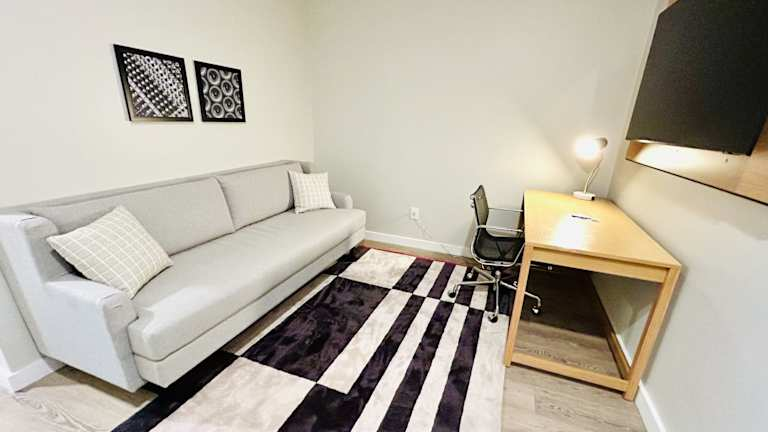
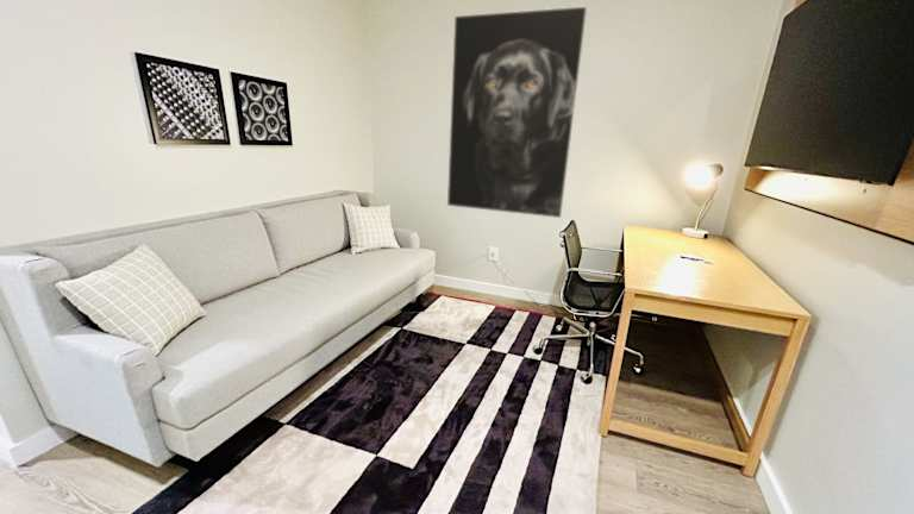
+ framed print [446,5,588,219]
